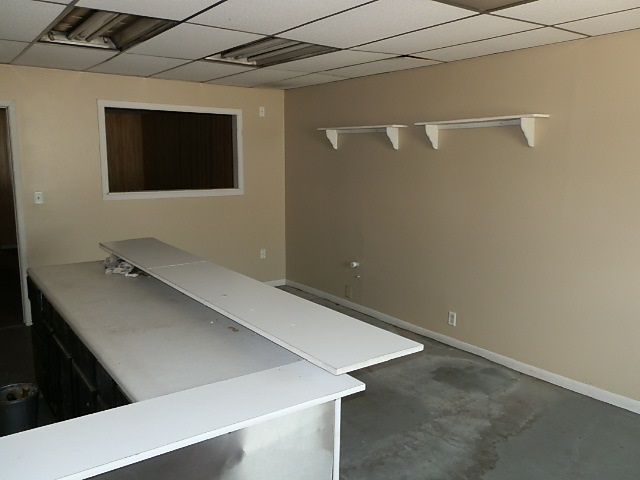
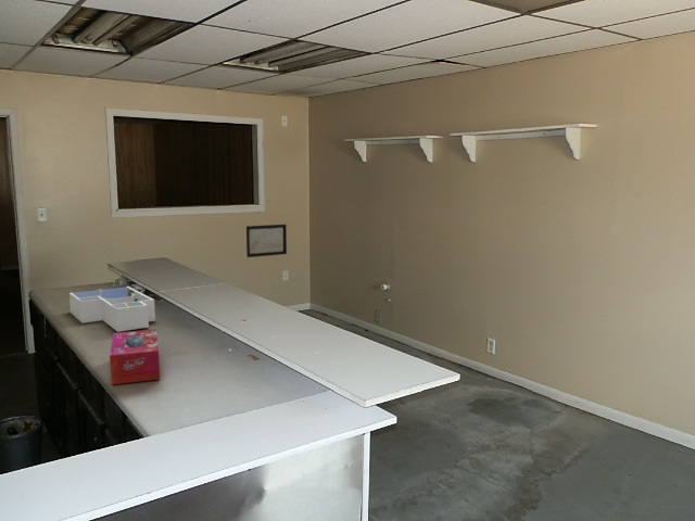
+ desk organizer [68,285,156,333]
+ tissue box [109,329,161,385]
+ wall art [245,224,288,258]
